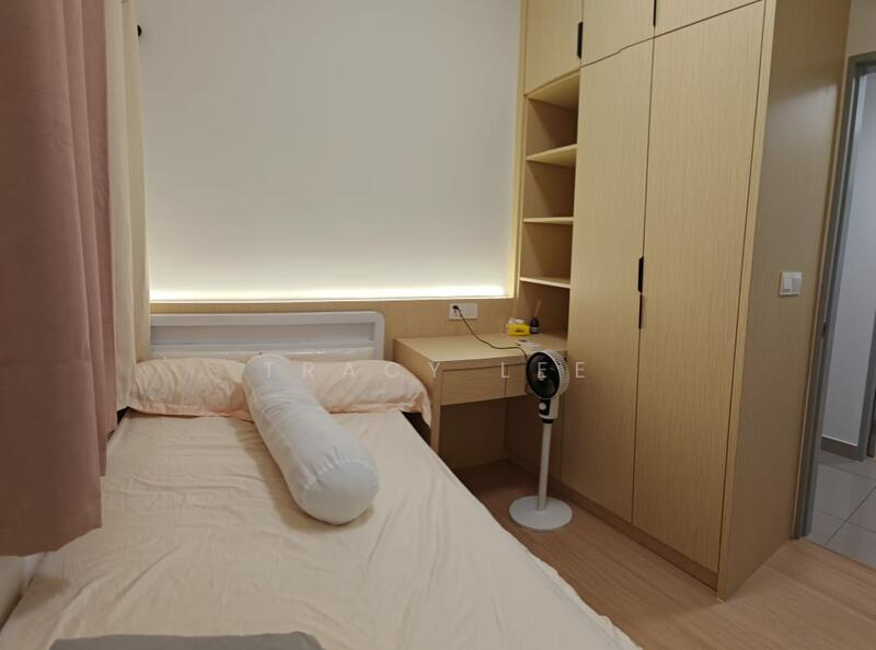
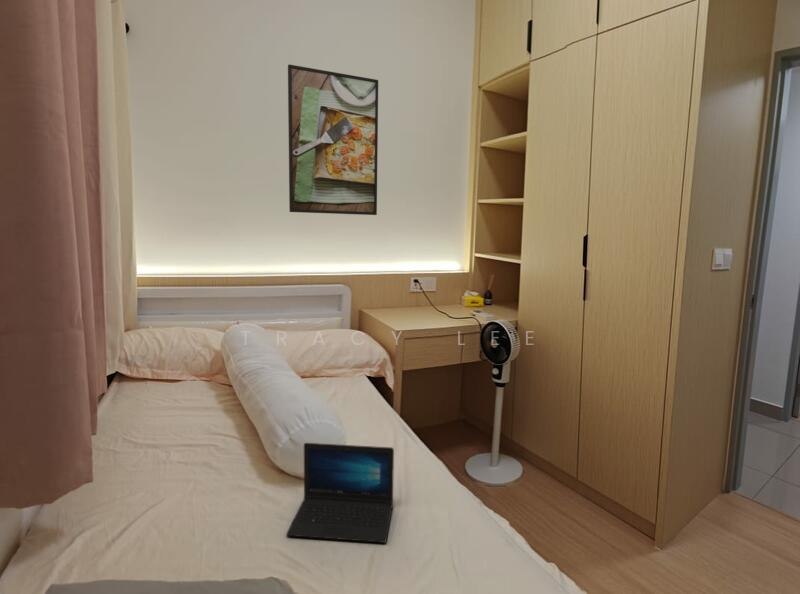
+ laptop [286,442,395,544]
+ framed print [287,63,379,216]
